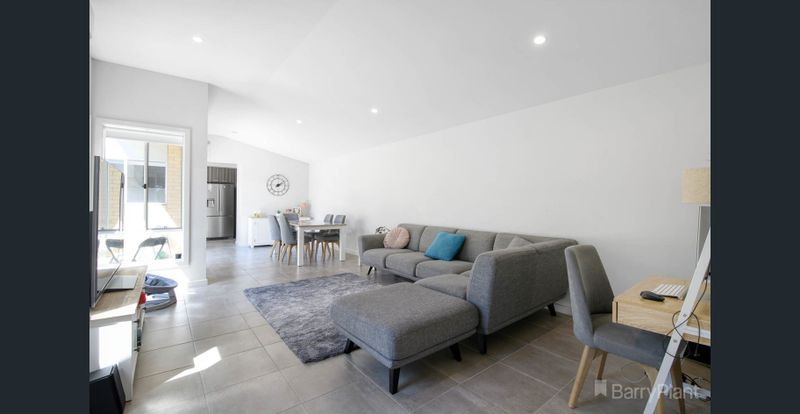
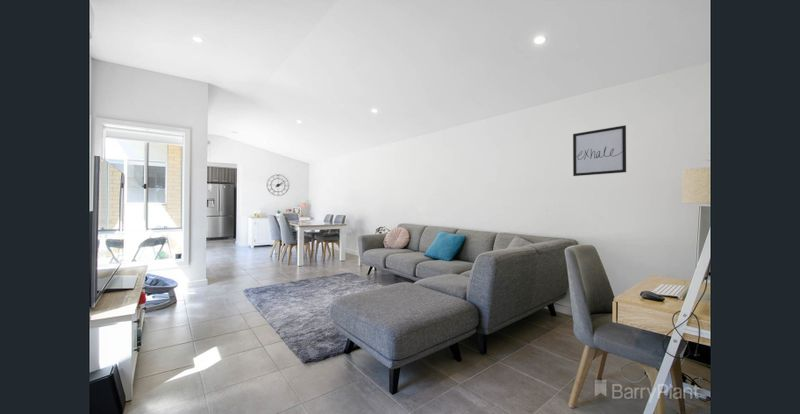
+ wall art [572,125,627,177]
